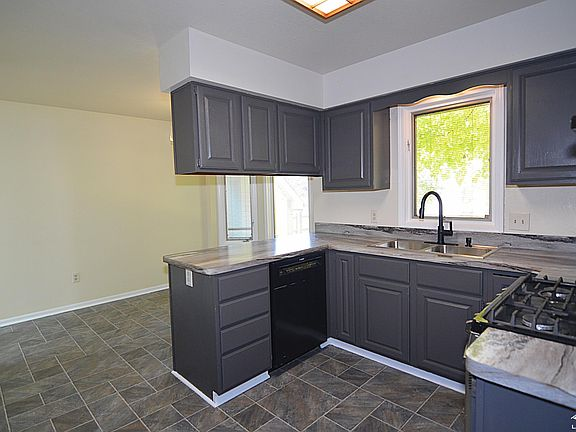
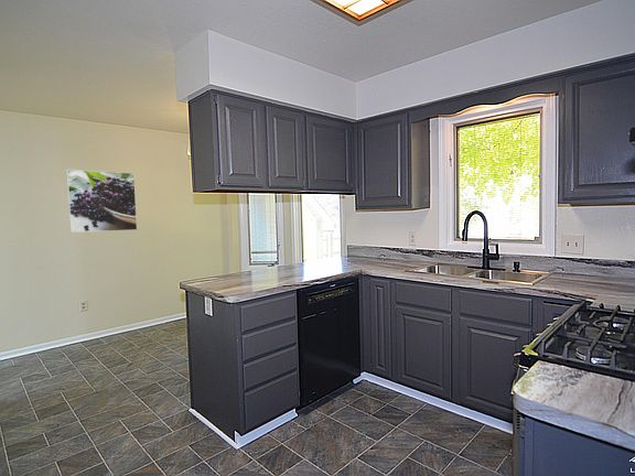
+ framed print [65,169,138,234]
